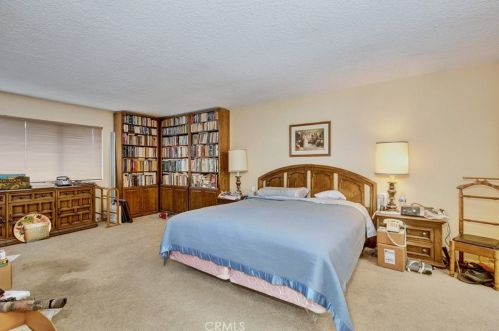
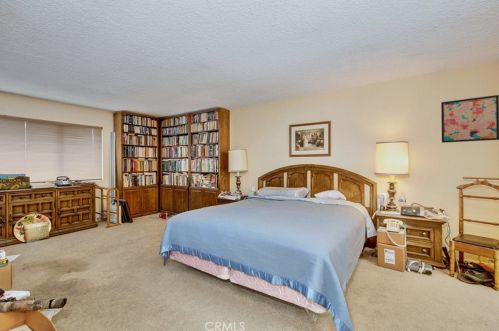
+ wall art [440,94,499,144]
